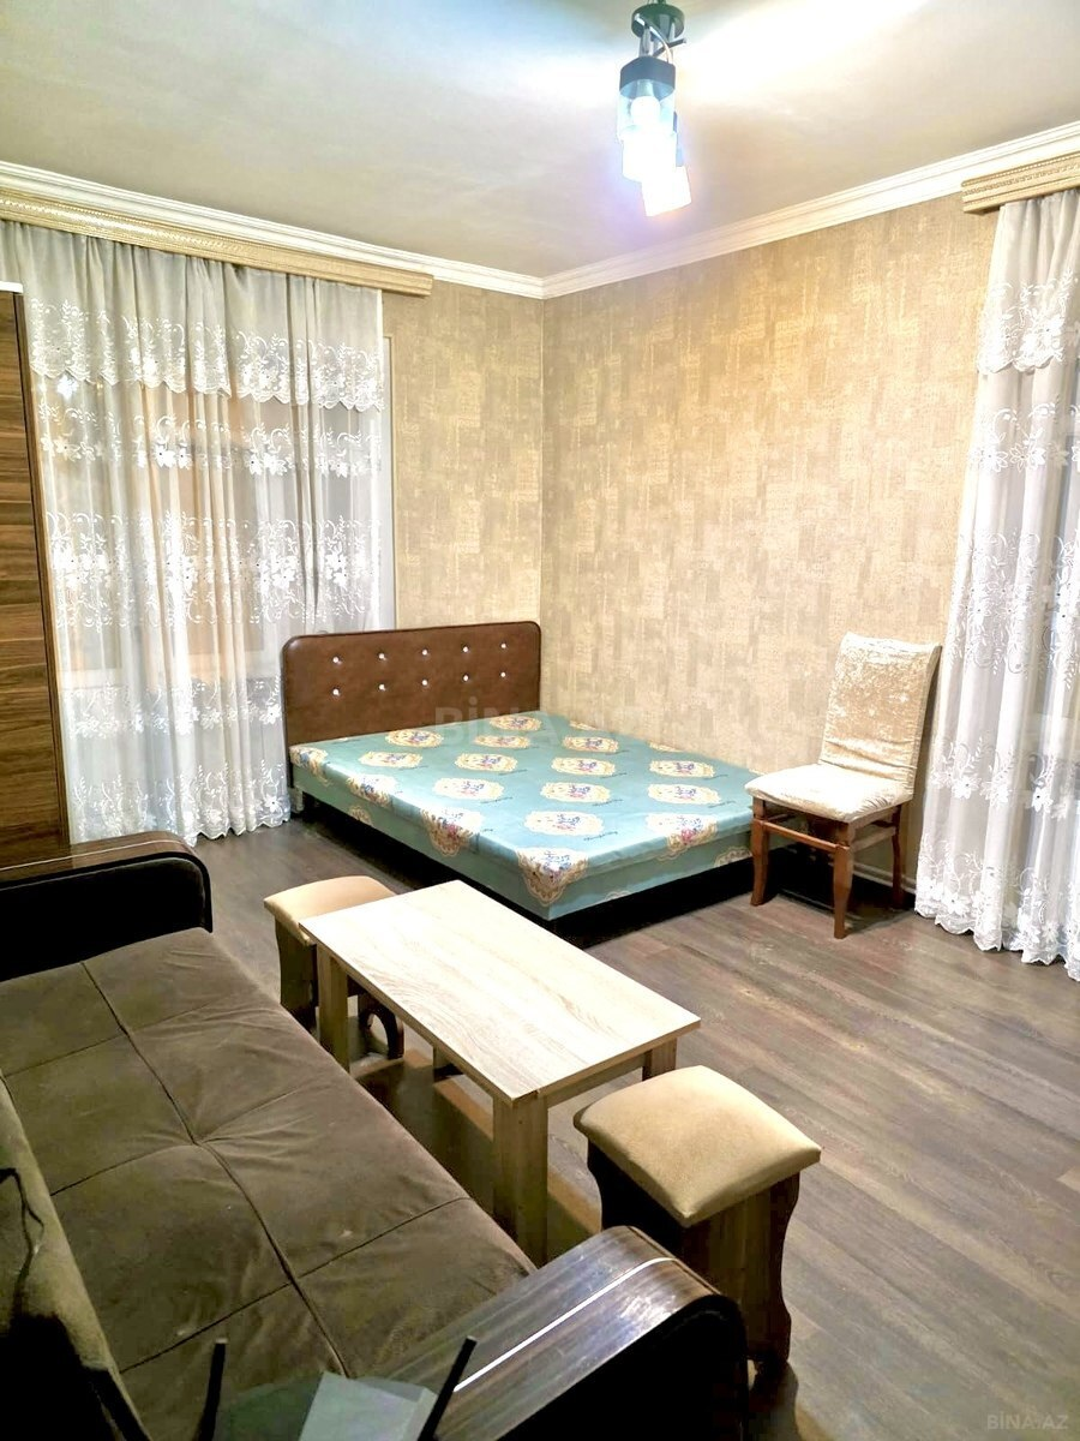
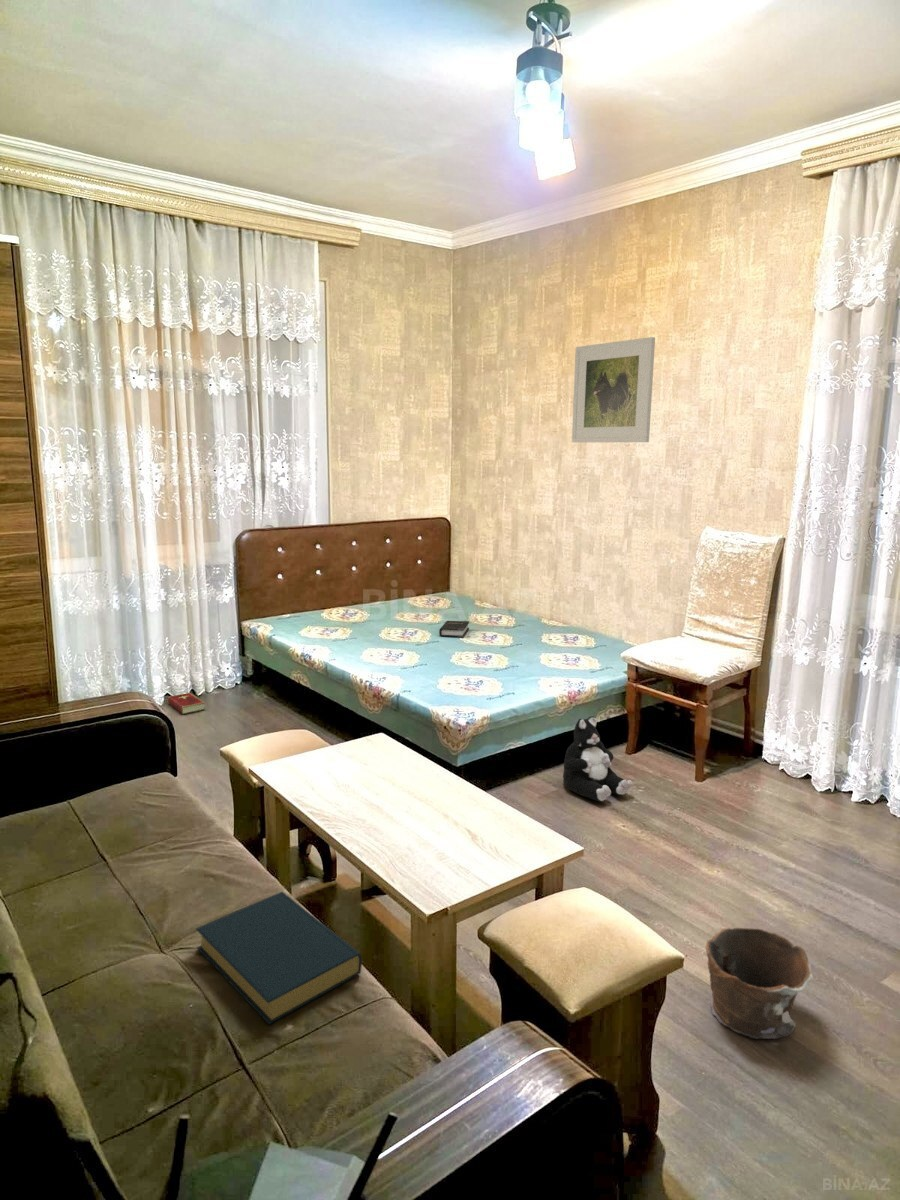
+ hardcover book [167,692,206,715]
+ clay pot [705,927,814,1040]
+ hardback book [438,620,470,639]
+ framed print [571,336,656,443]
+ plush toy [562,715,634,802]
+ hardback book [195,891,363,1025]
